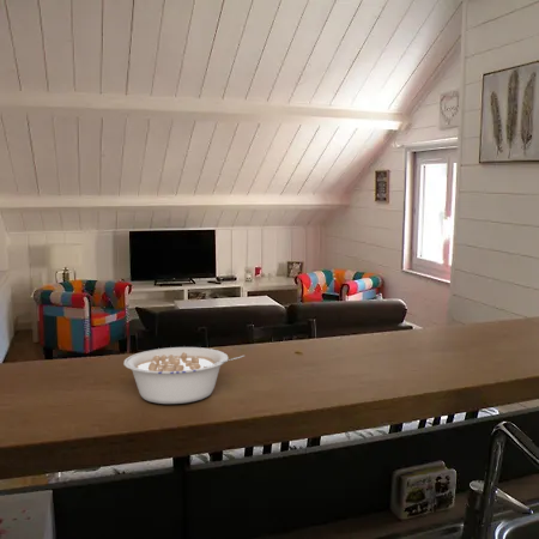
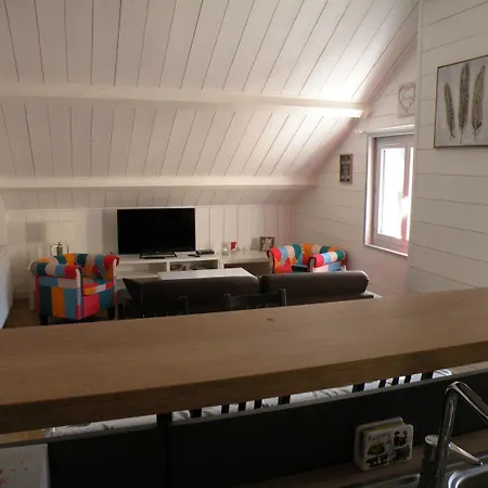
- legume [122,346,247,405]
